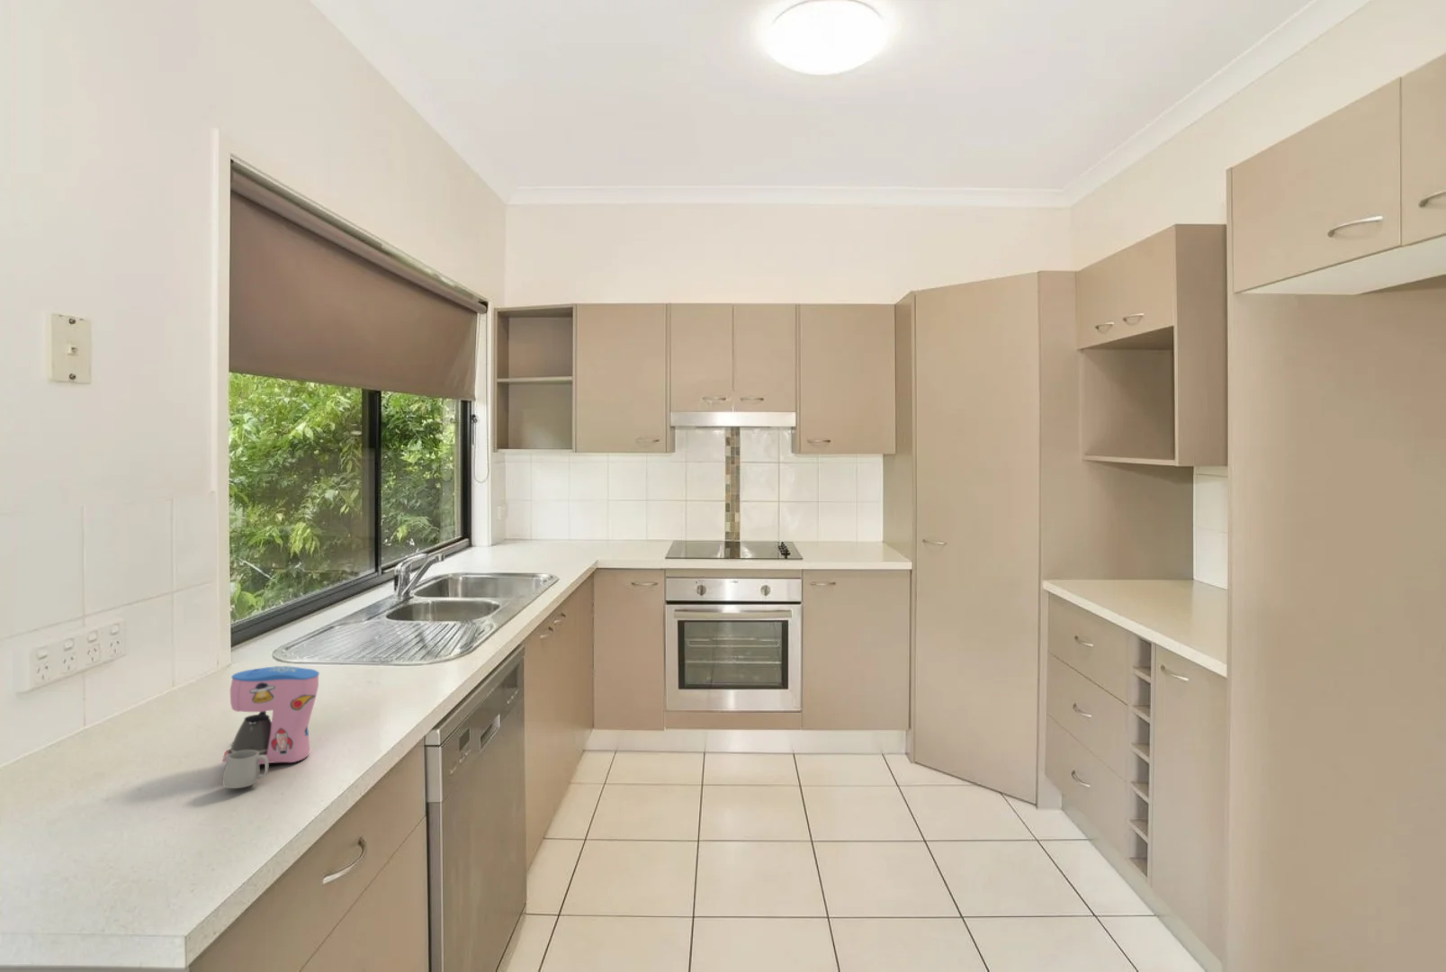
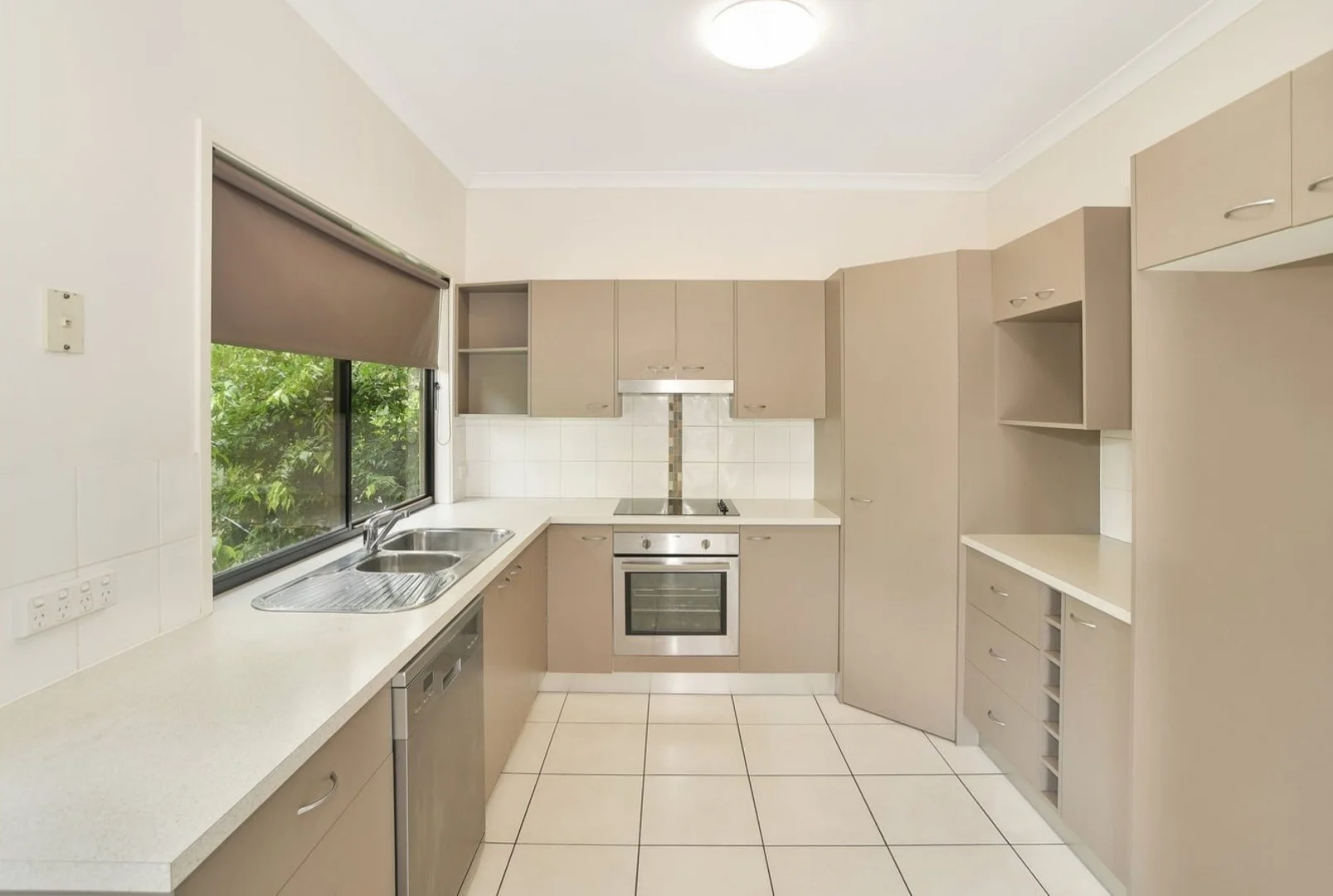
- coffee maker [221,665,320,790]
